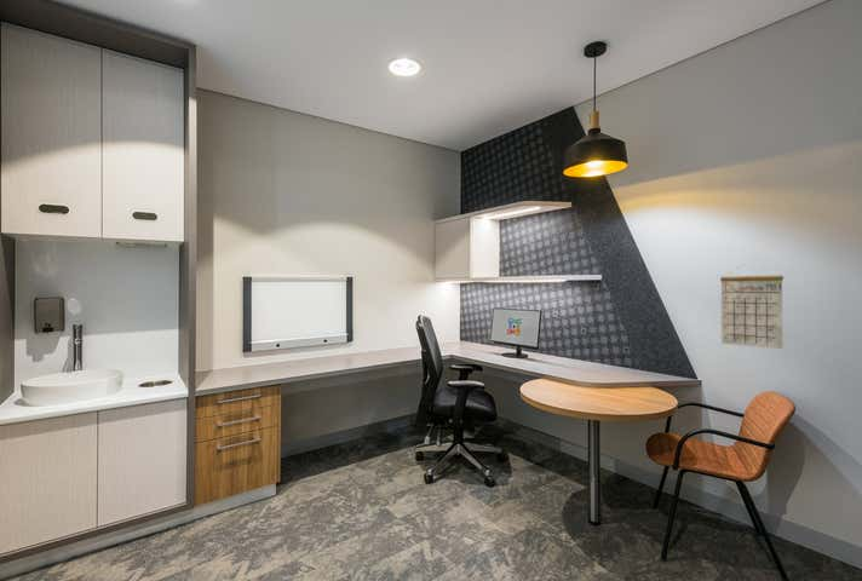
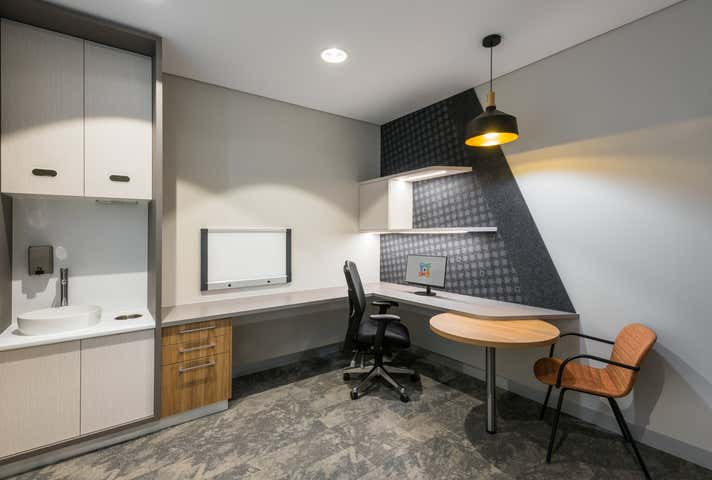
- calendar [719,261,785,350]
